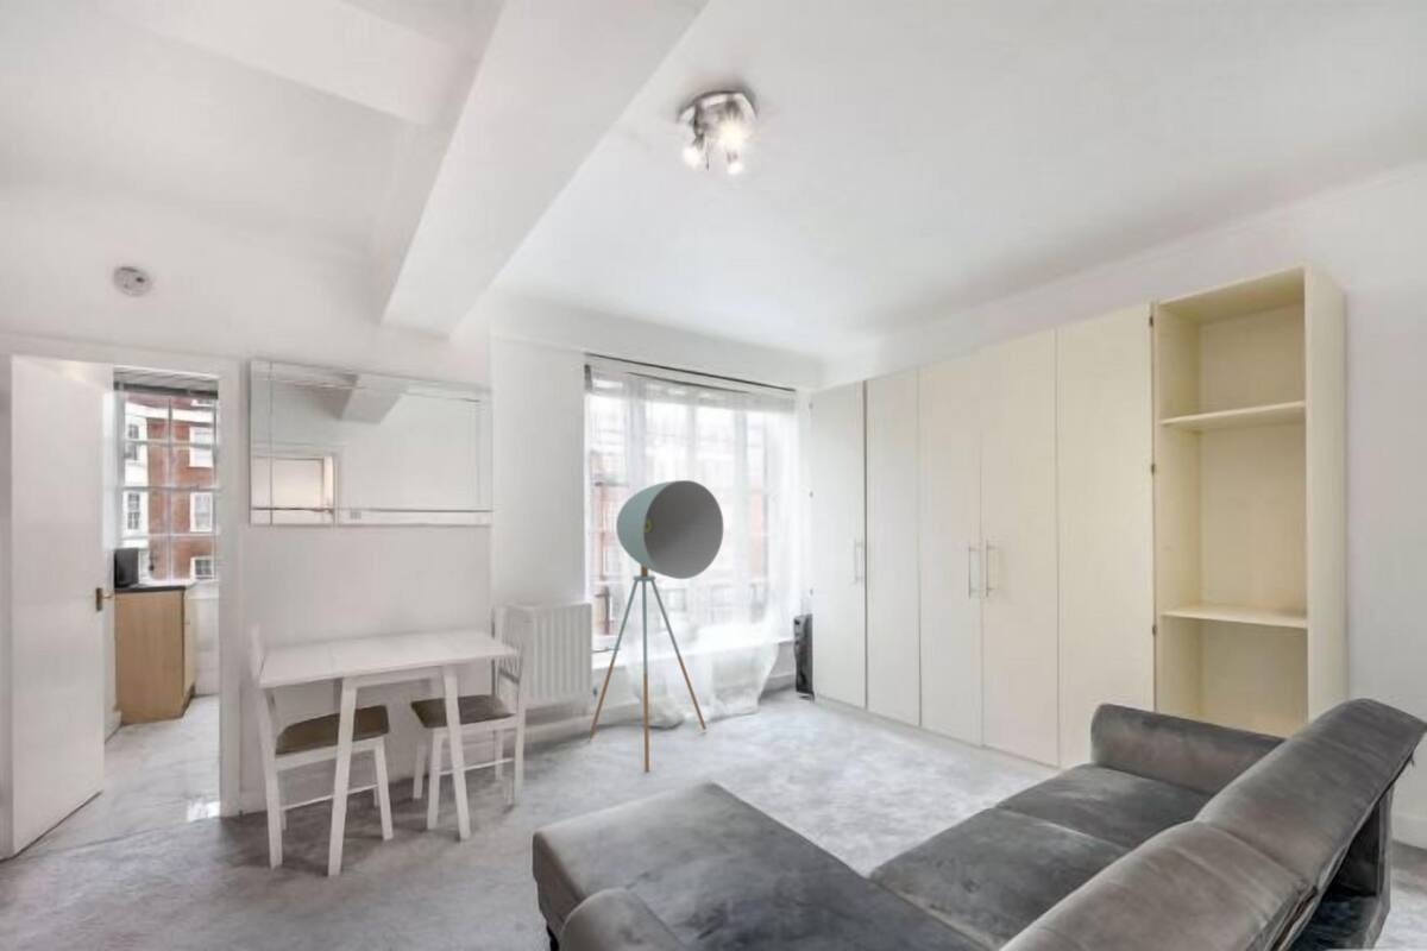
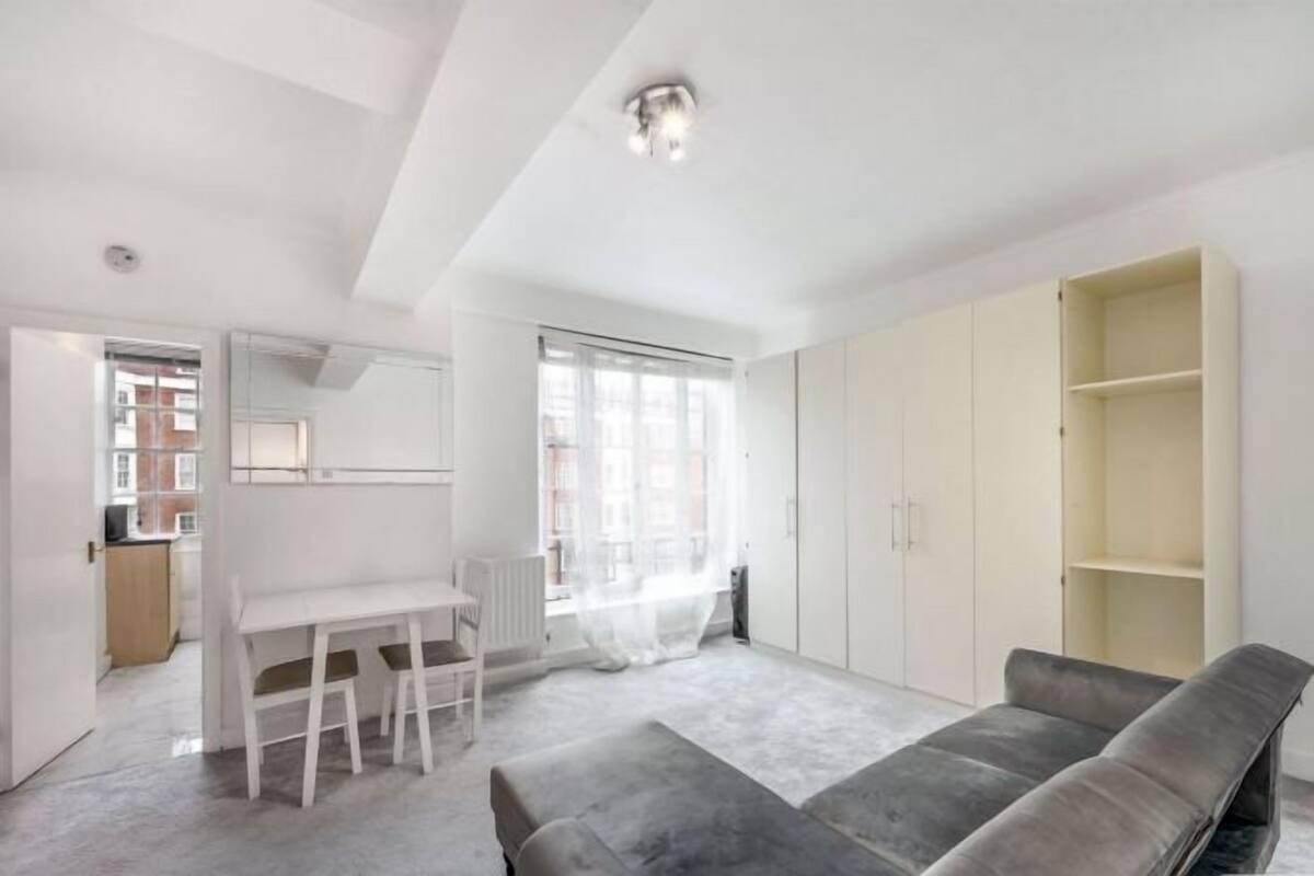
- floor lamp [587,479,724,774]
